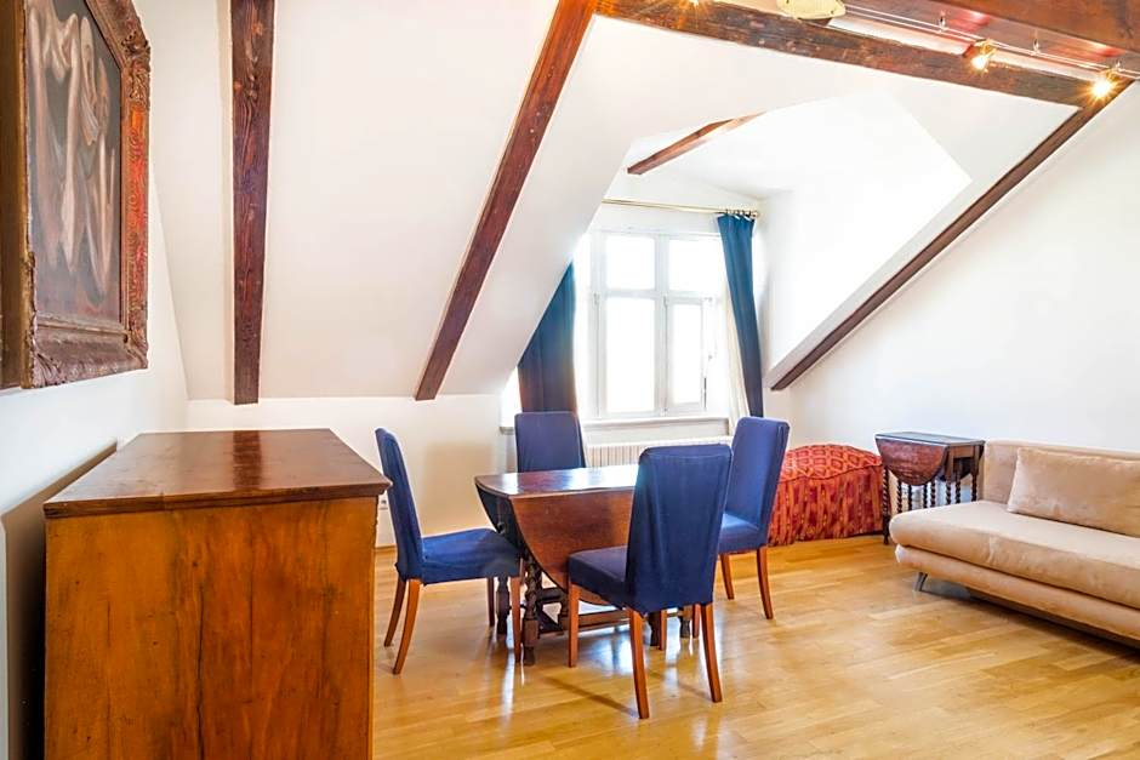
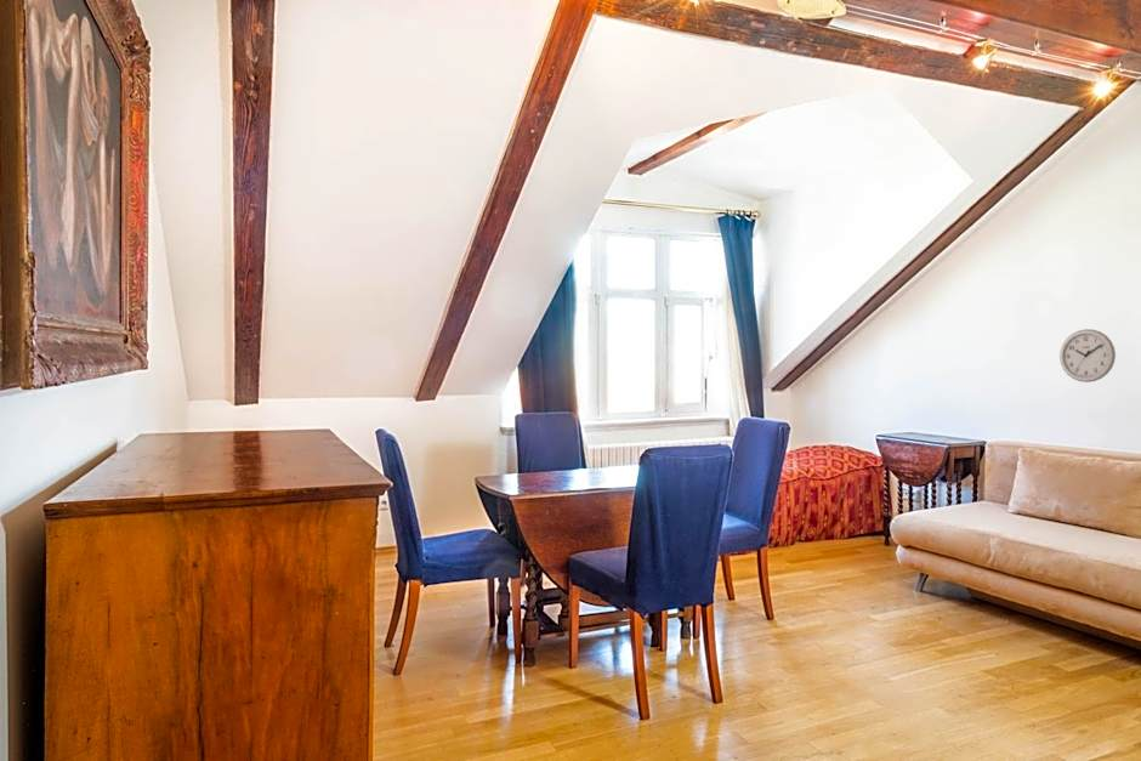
+ wall clock [1058,328,1117,384]
